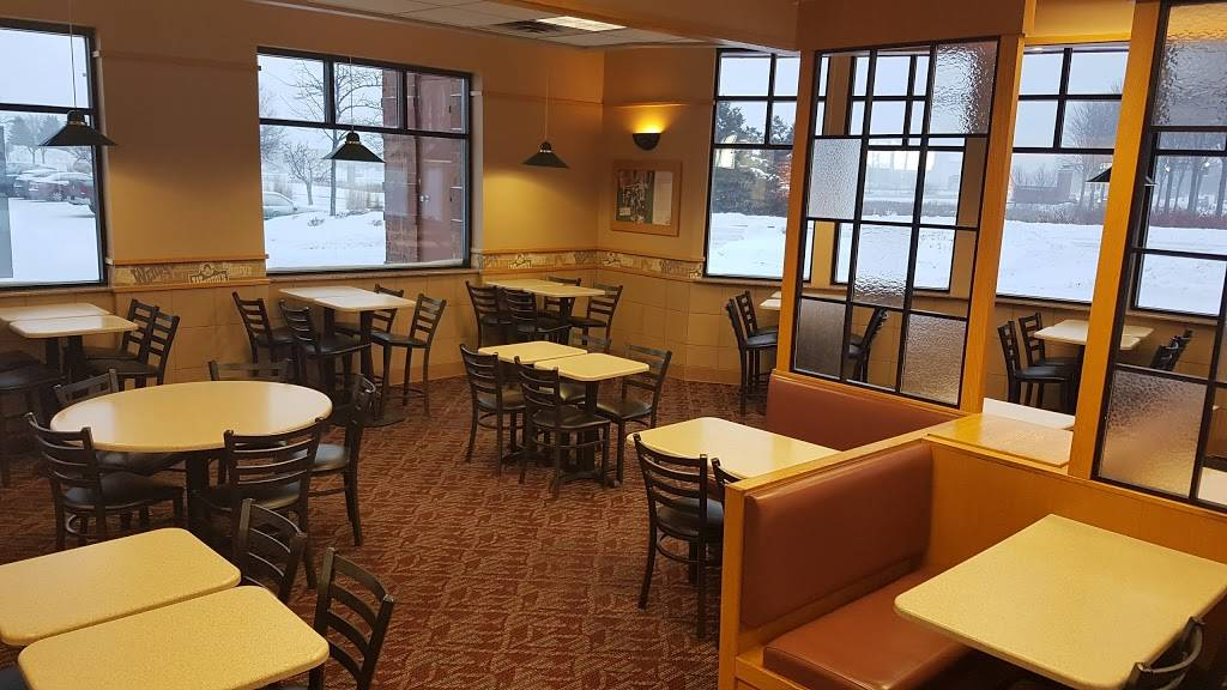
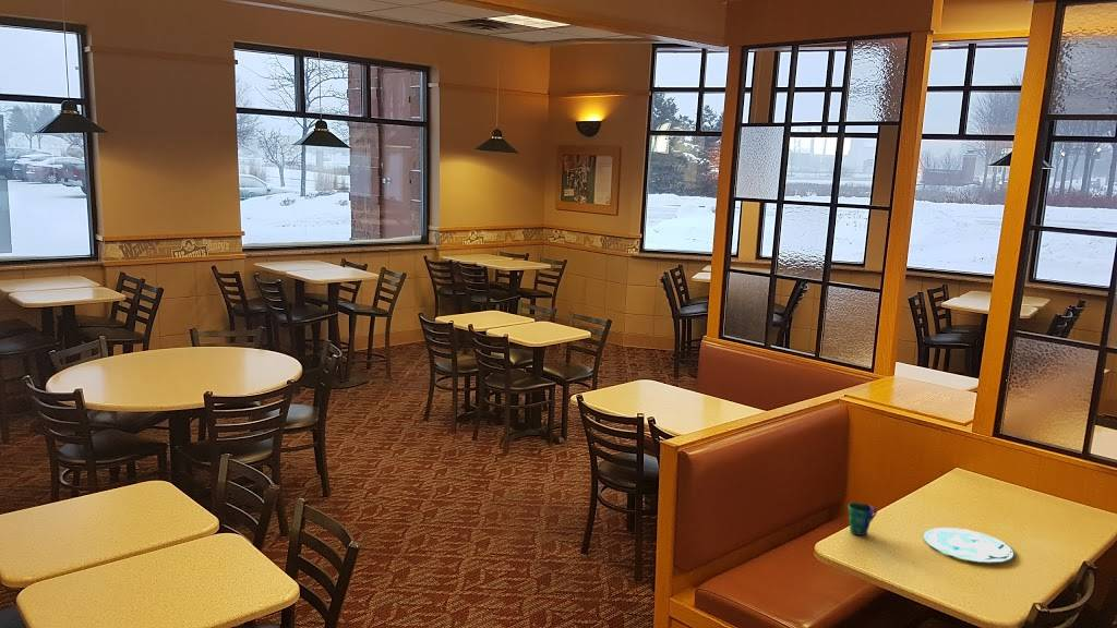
+ plate [923,527,1016,564]
+ cup [848,502,878,536]
